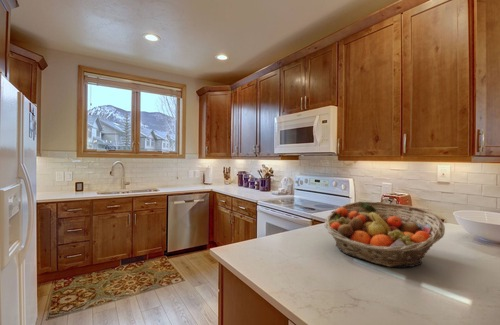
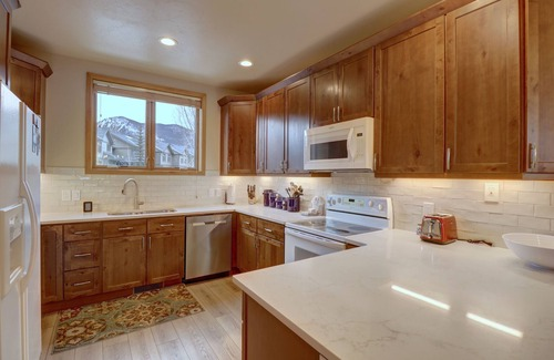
- fruit basket [324,200,446,268]
